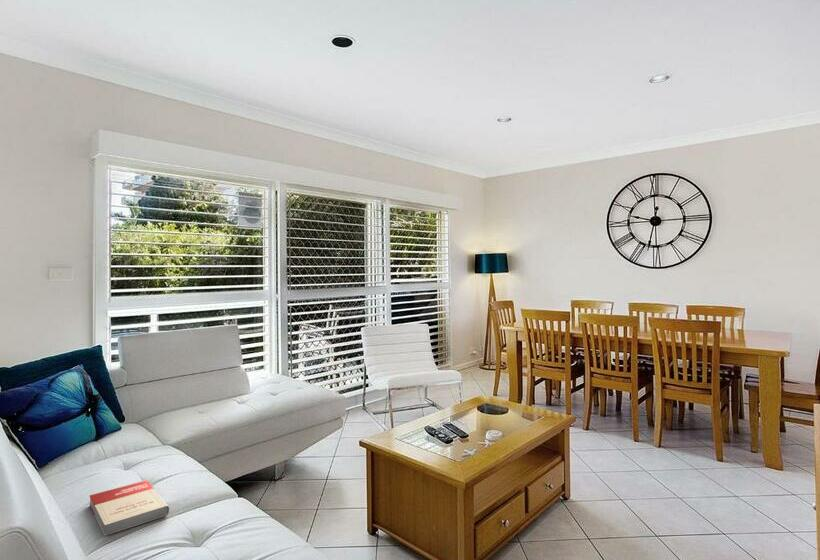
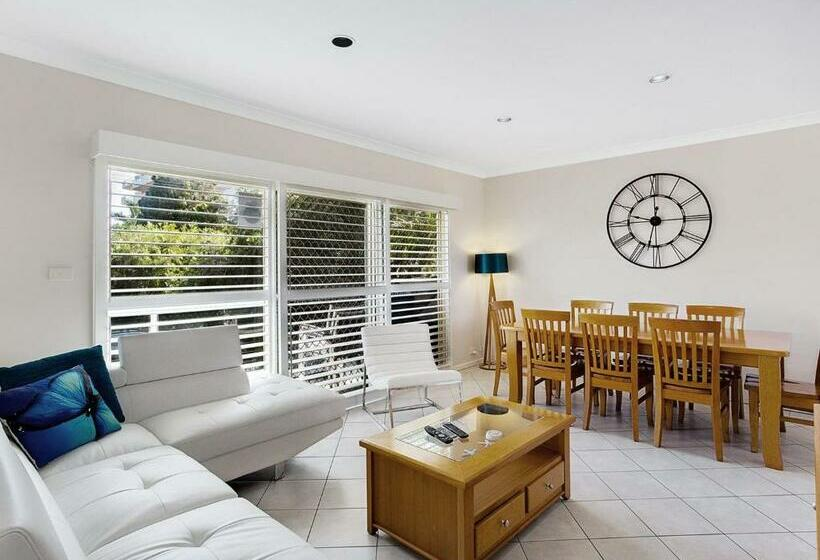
- book [89,479,170,537]
